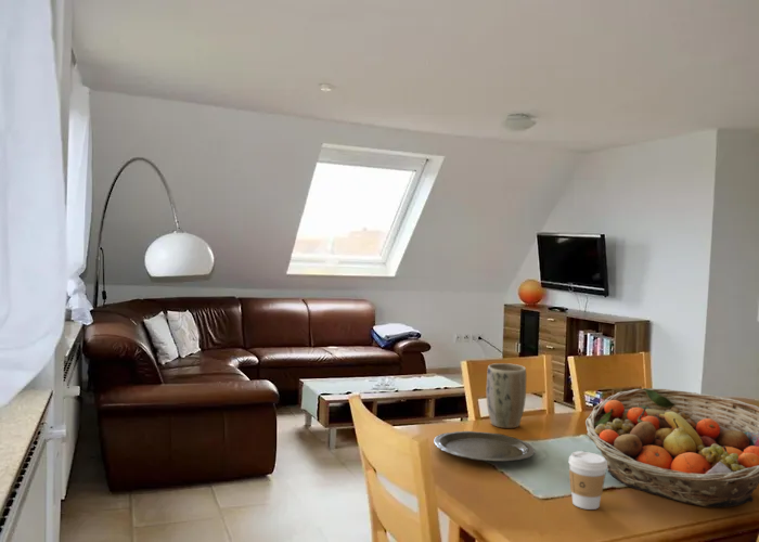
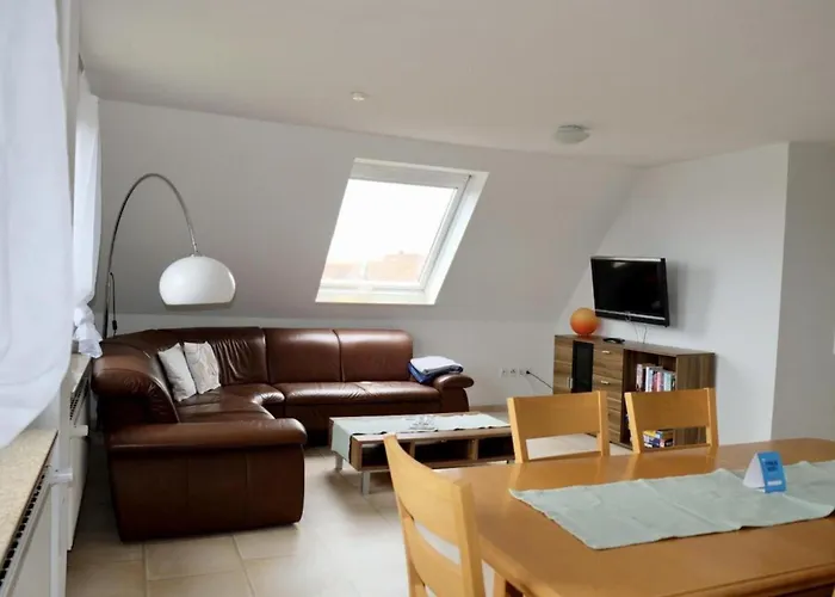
- fruit basket [584,387,759,508]
- coffee cup [568,450,607,511]
- plate [433,430,536,463]
- plant pot [485,362,527,429]
